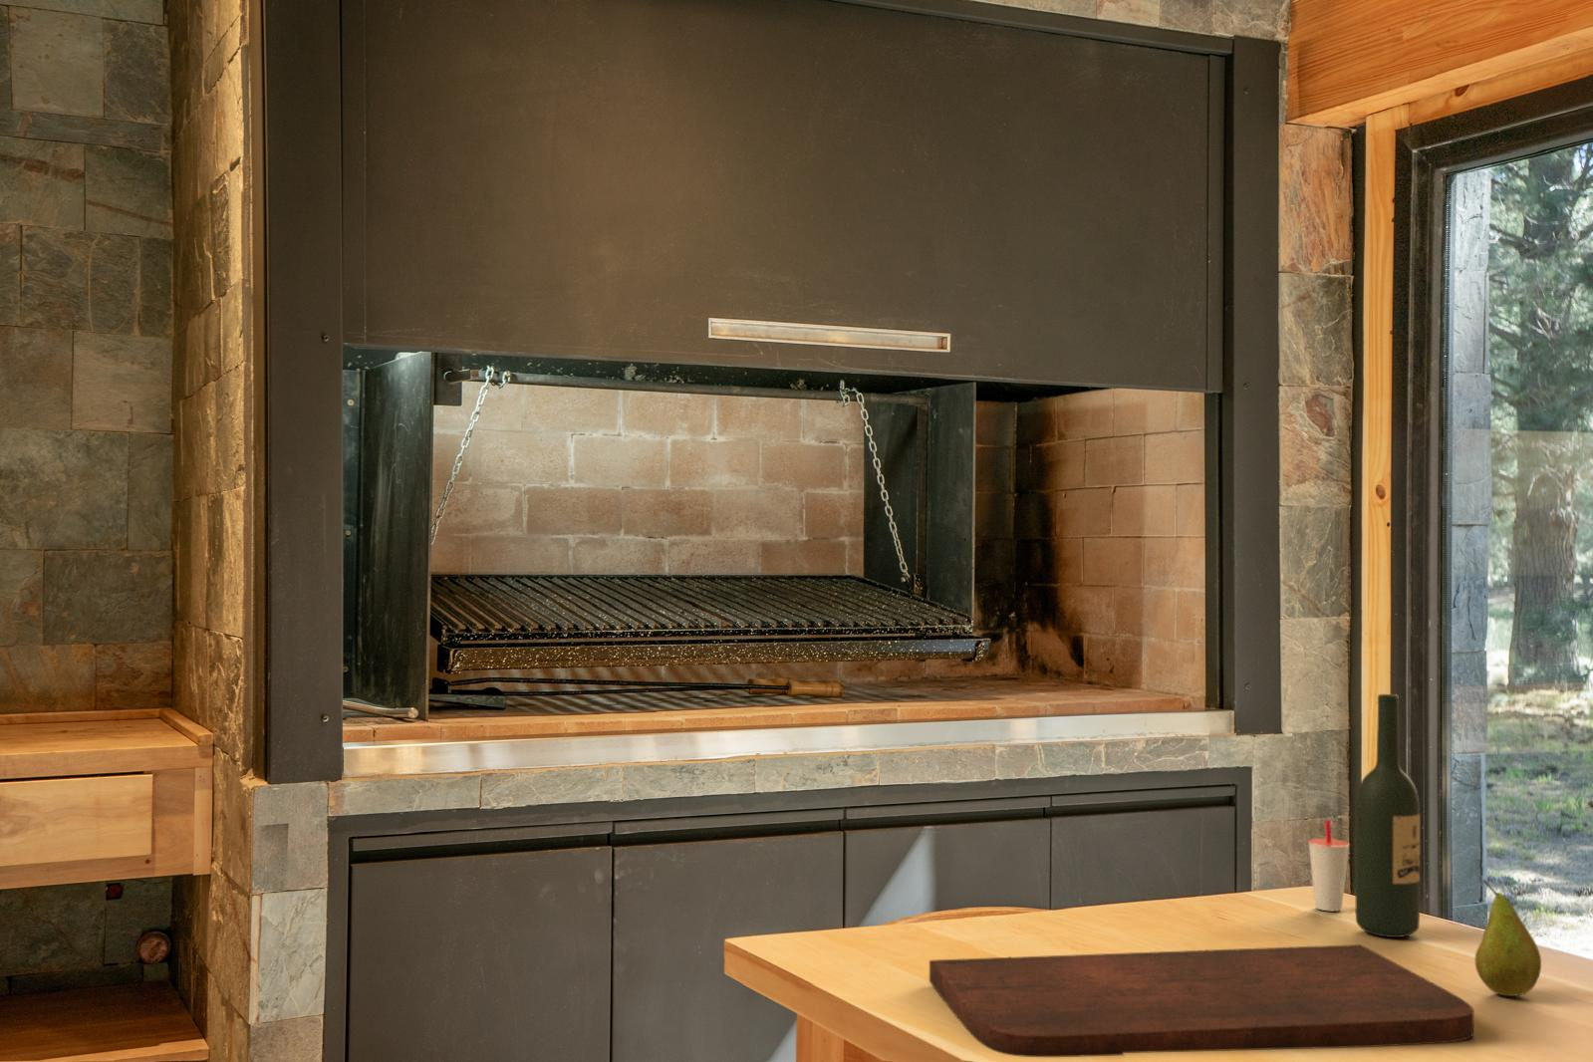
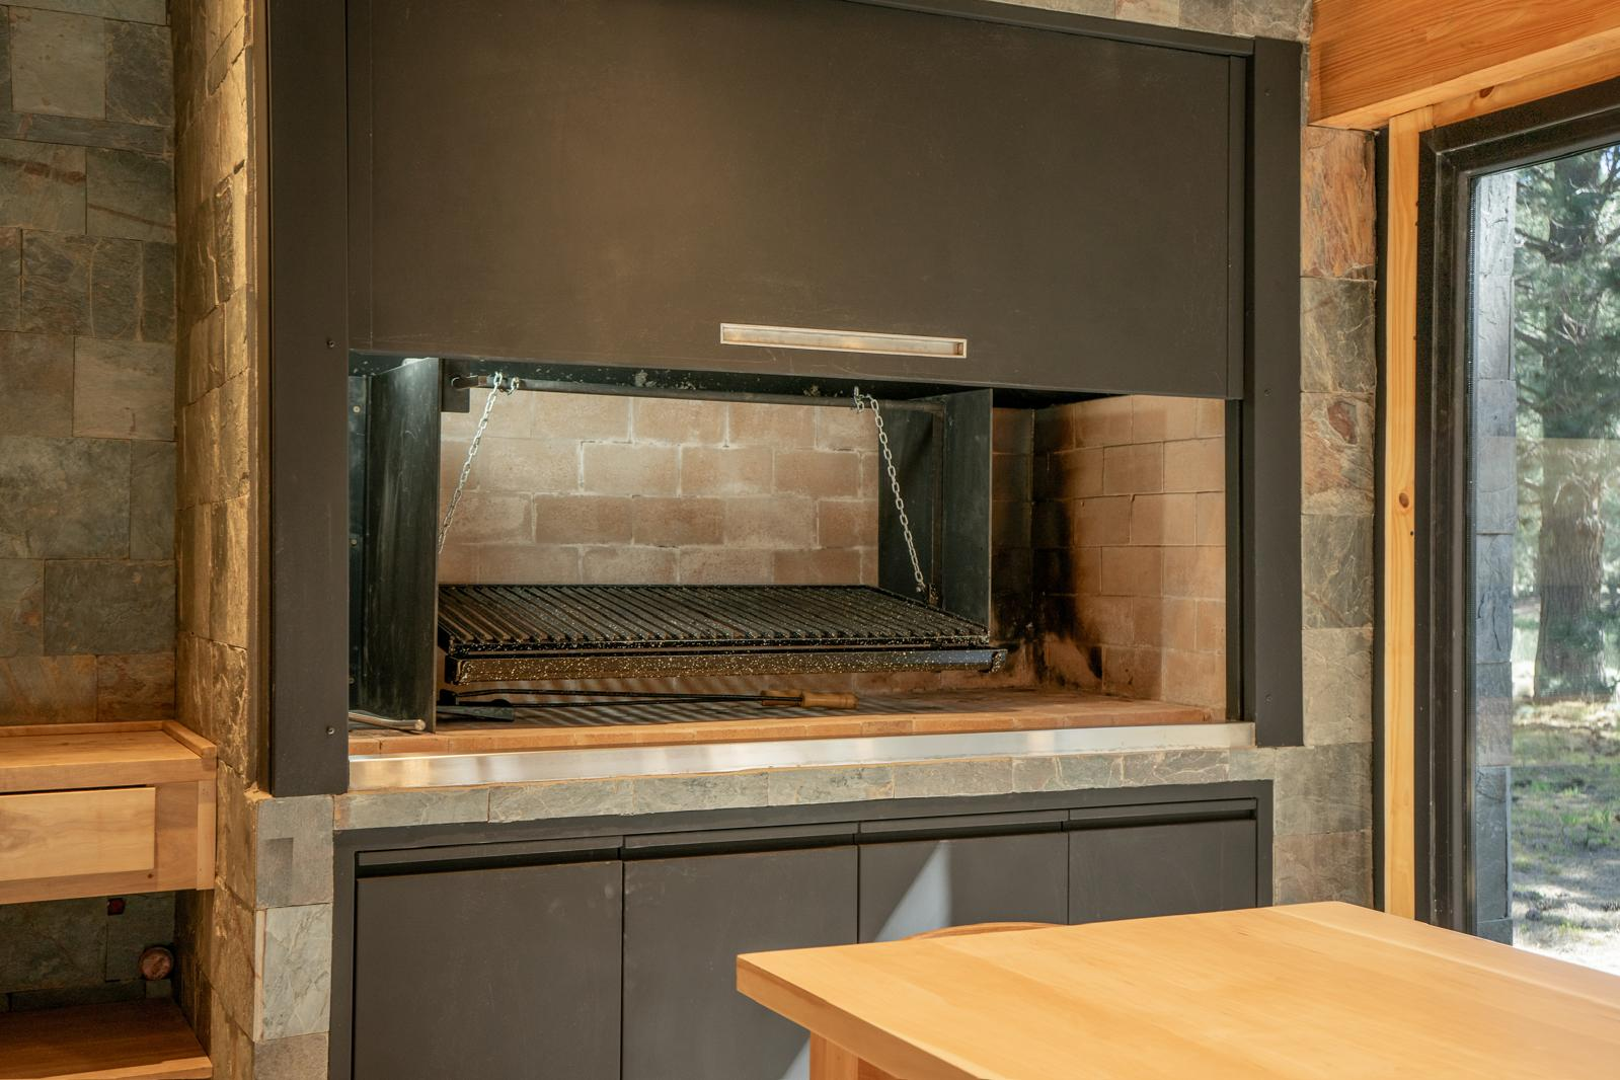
- fruit [1474,878,1542,997]
- wine bottle [1355,693,1421,939]
- cup [1307,819,1351,911]
- cutting board [928,943,1474,1058]
